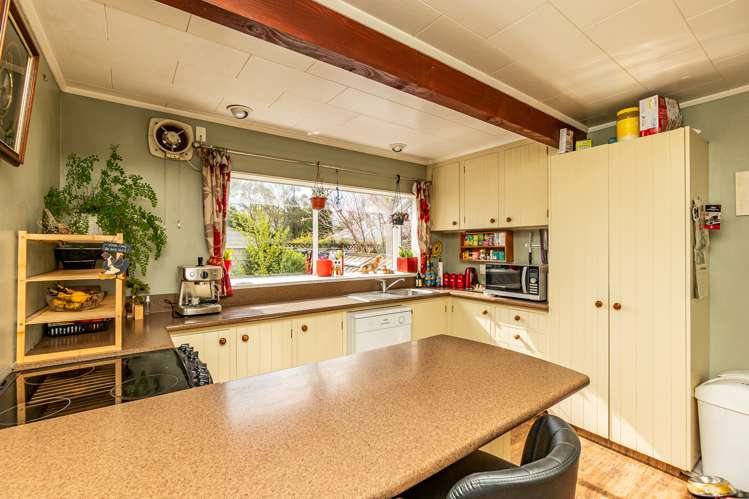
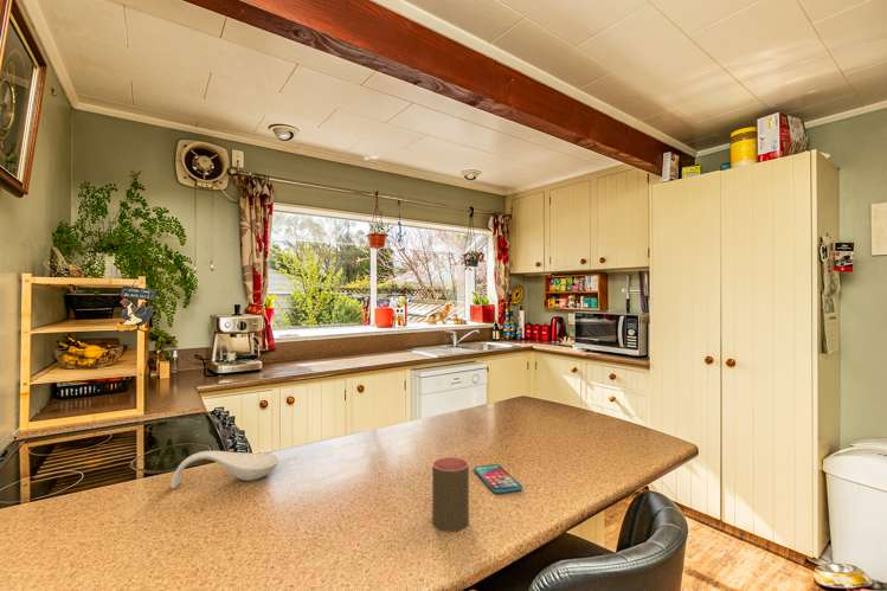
+ smartphone [473,463,523,495]
+ cup [431,456,470,533]
+ spoon rest [169,450,281,489]
